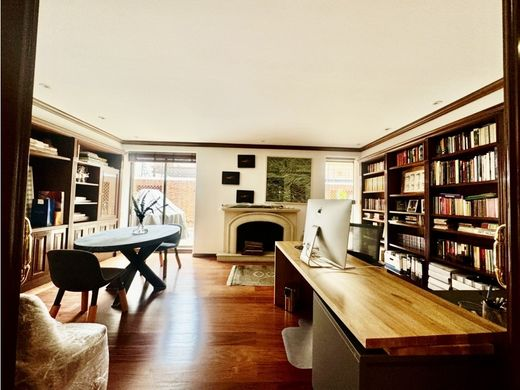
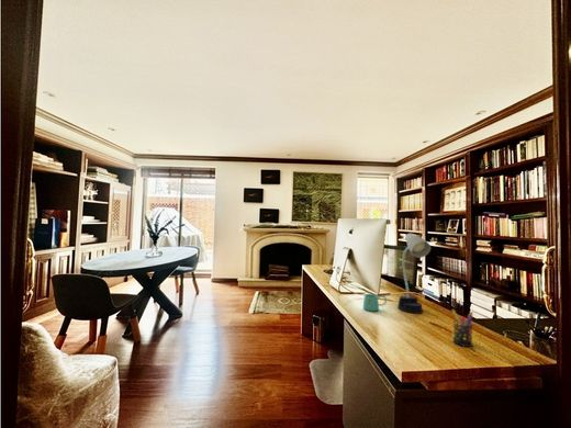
+ mug [362,293,388,313]
+ desk lamp [396,233,432,314]
+ pen holder [451,308,474,348]
